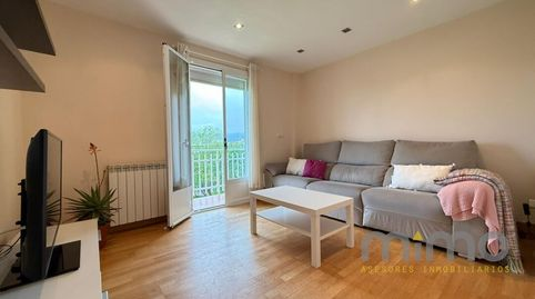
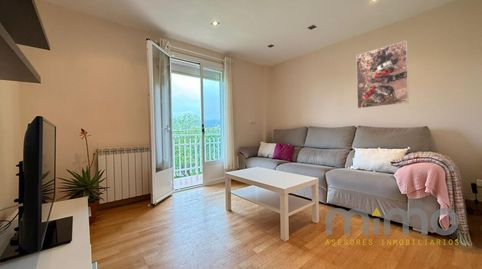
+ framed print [355,40,410,109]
